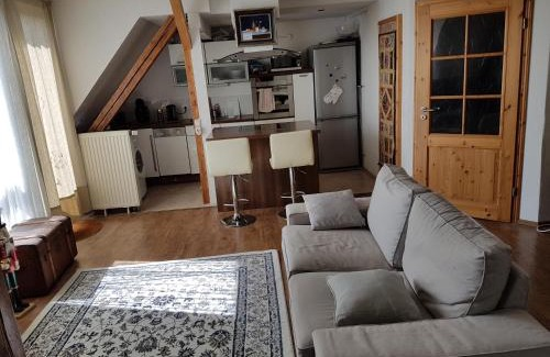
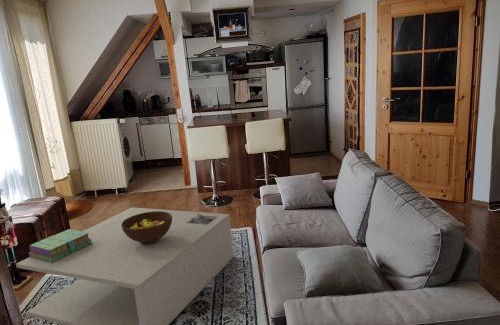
+ coffee table [15,206,234,325]
+ fruit bowl [121,211,172,244]
+ stack of books [28,228,93,263]
